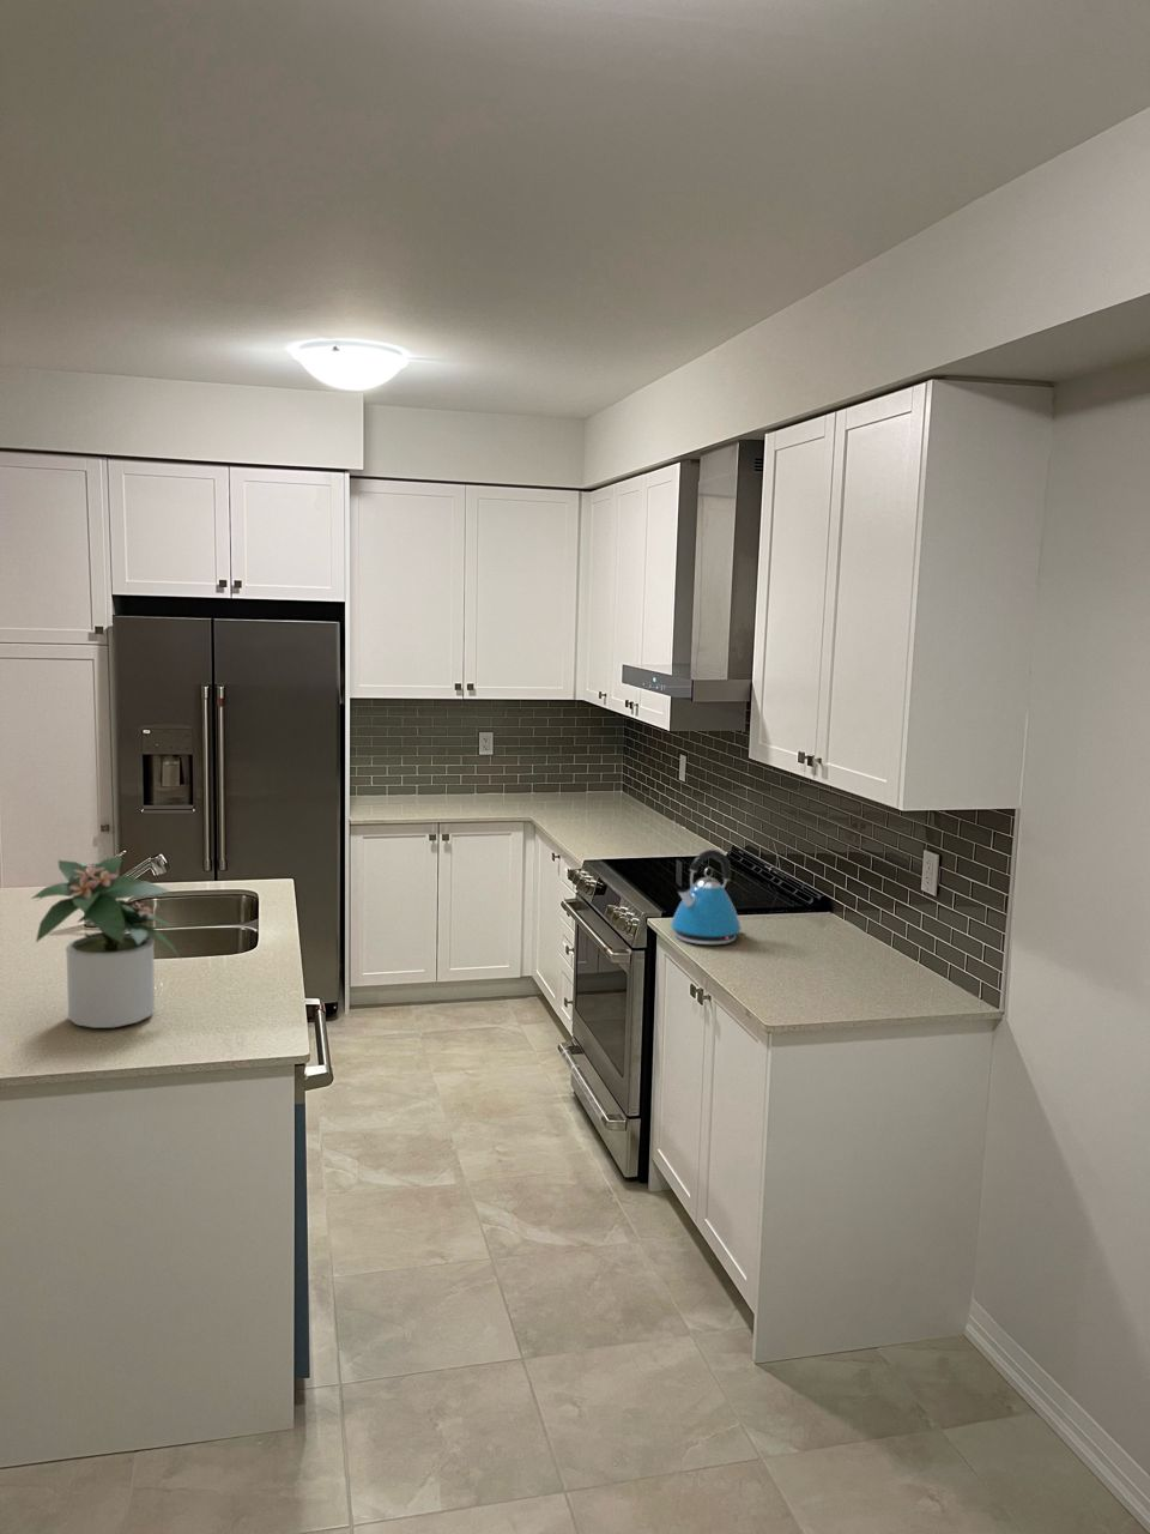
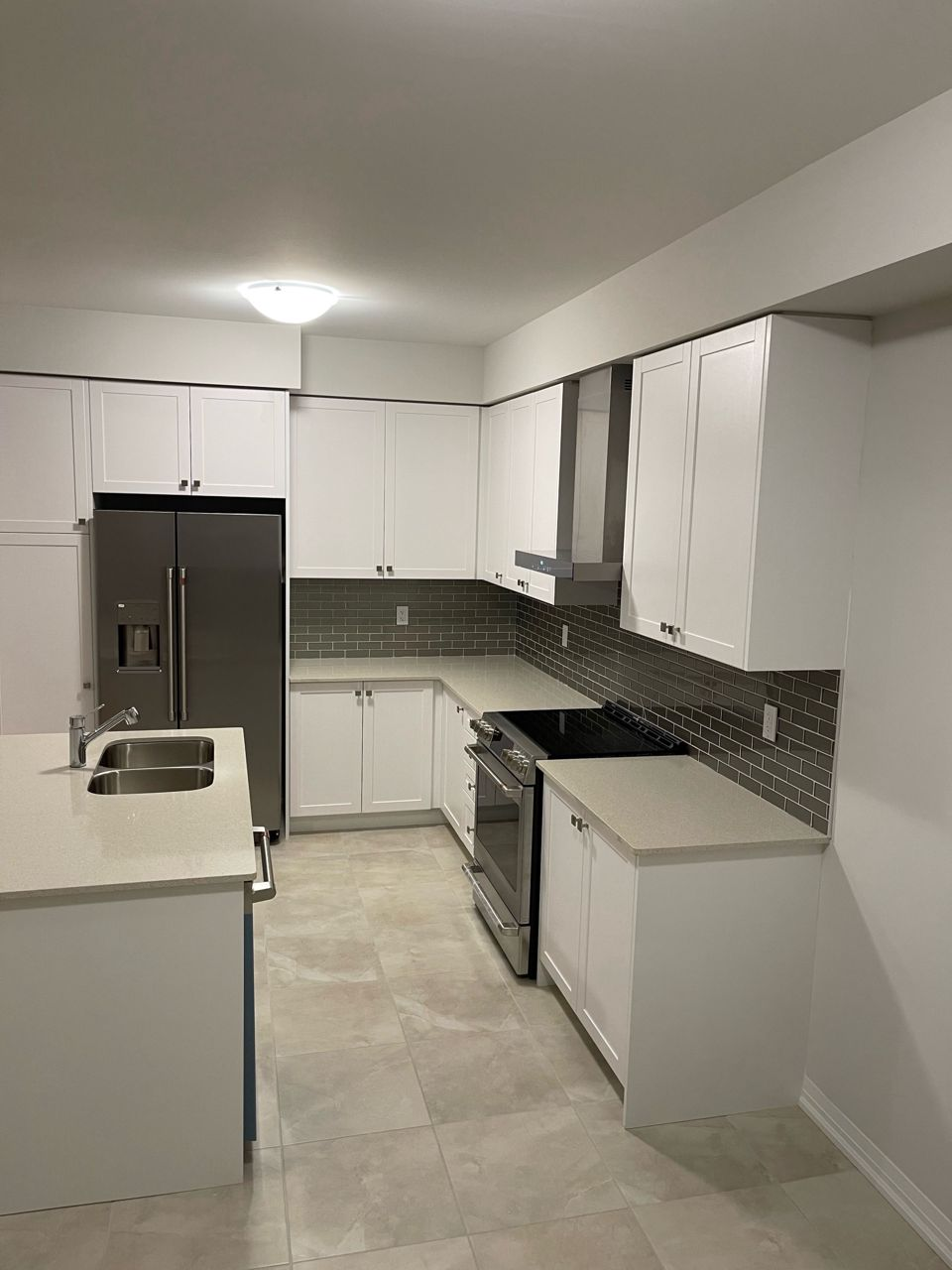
- kettle [669,848,743,946]
- potted plant [30,854,182,1029]
